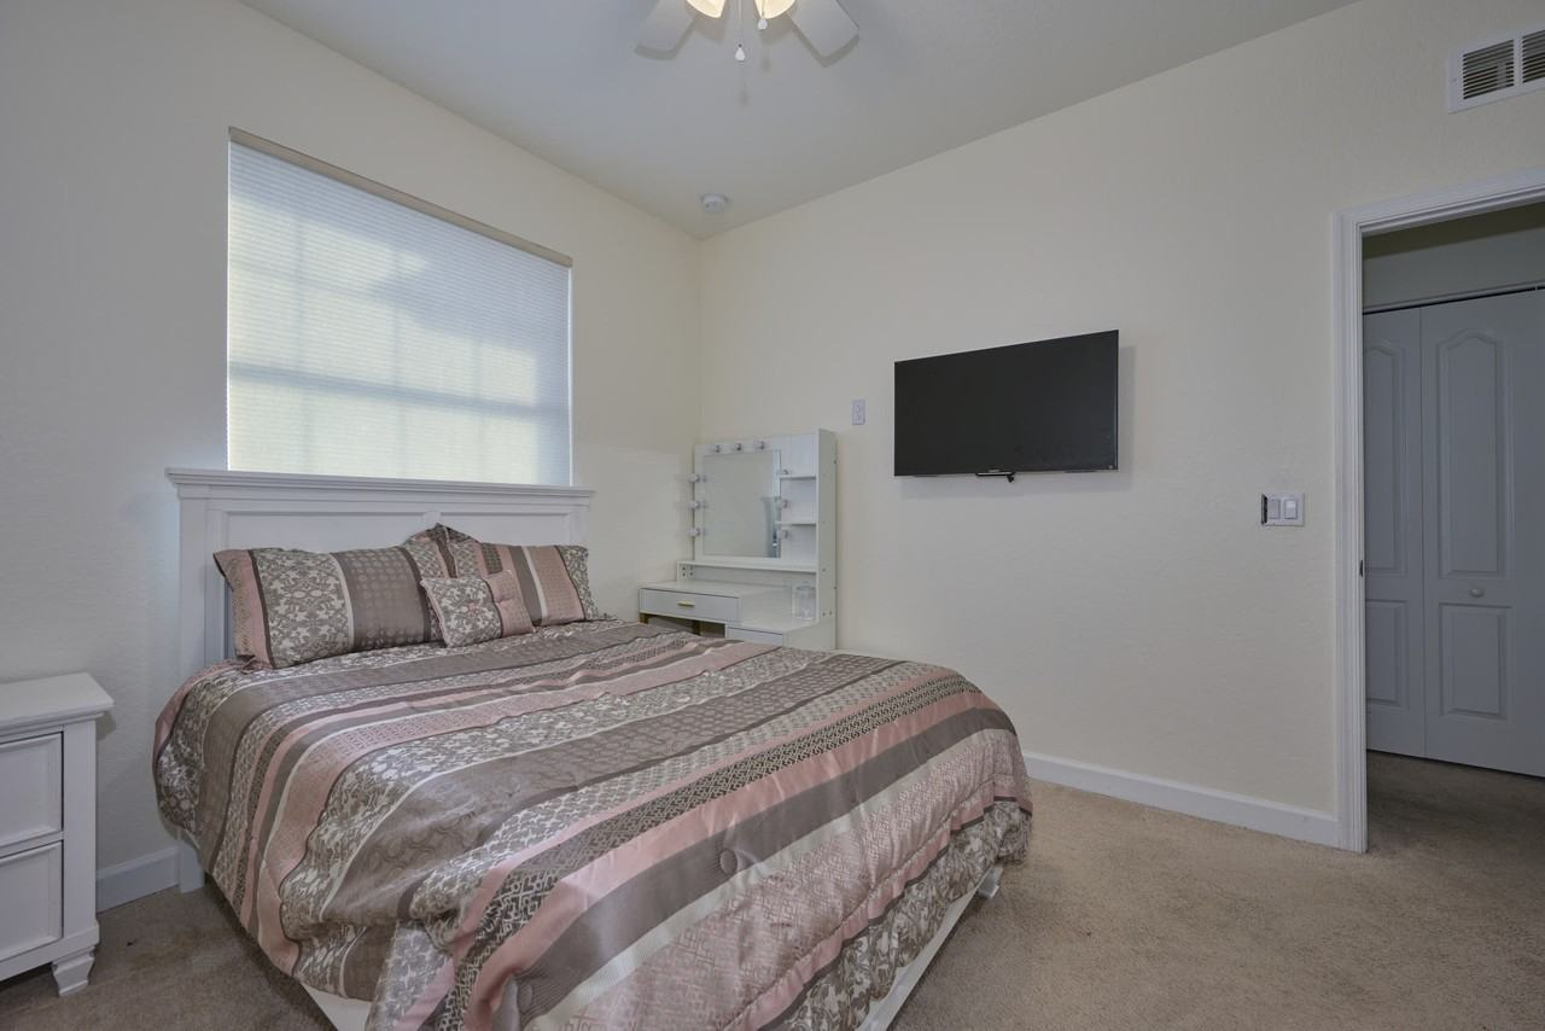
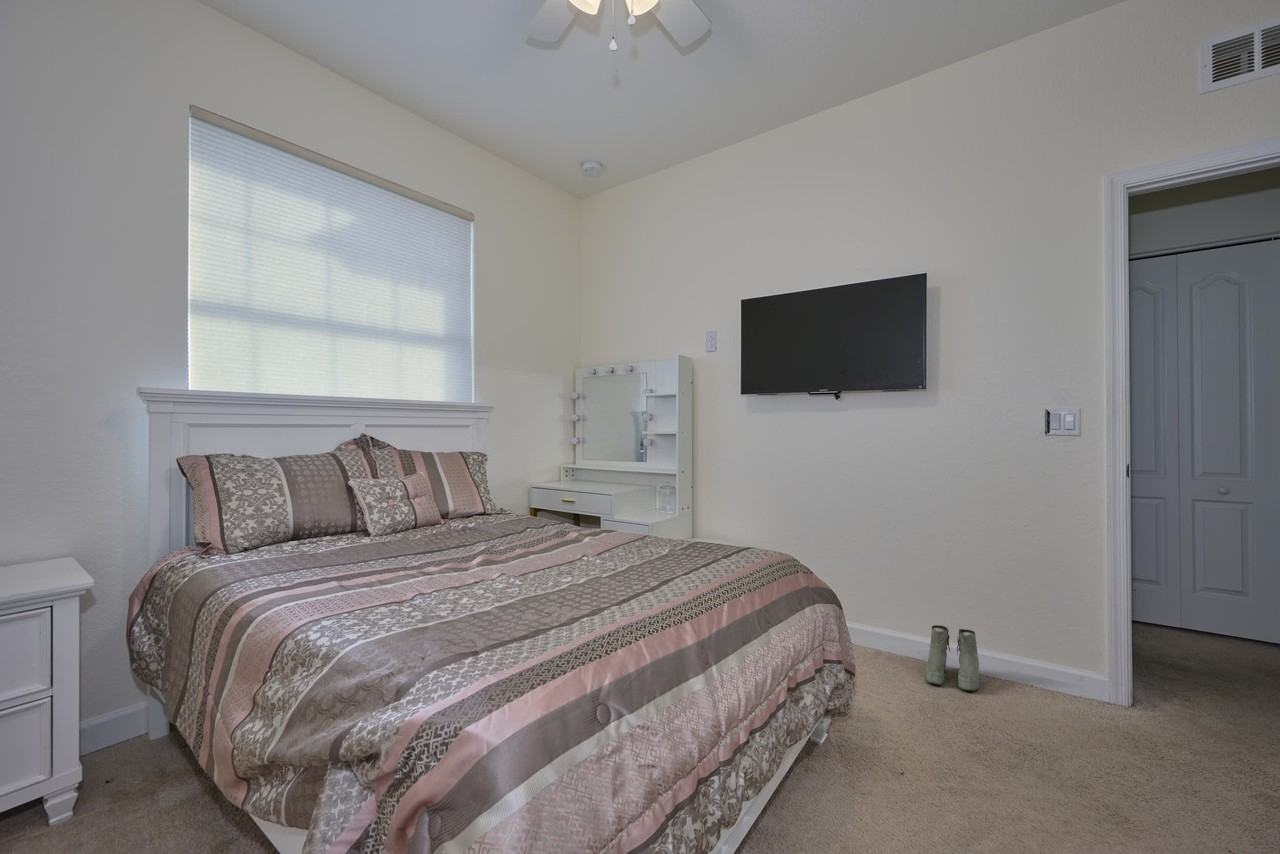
+ boots [925,624,980,692]
